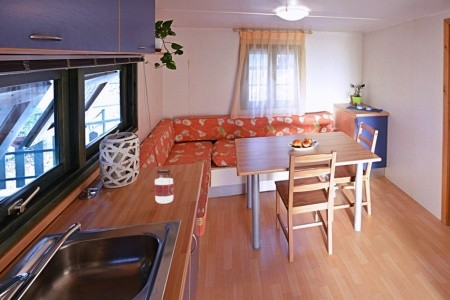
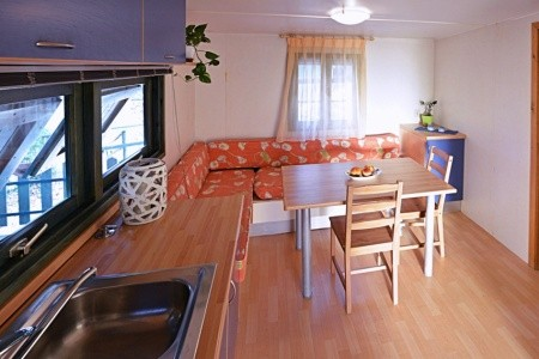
- jar [154,168,175,204]
